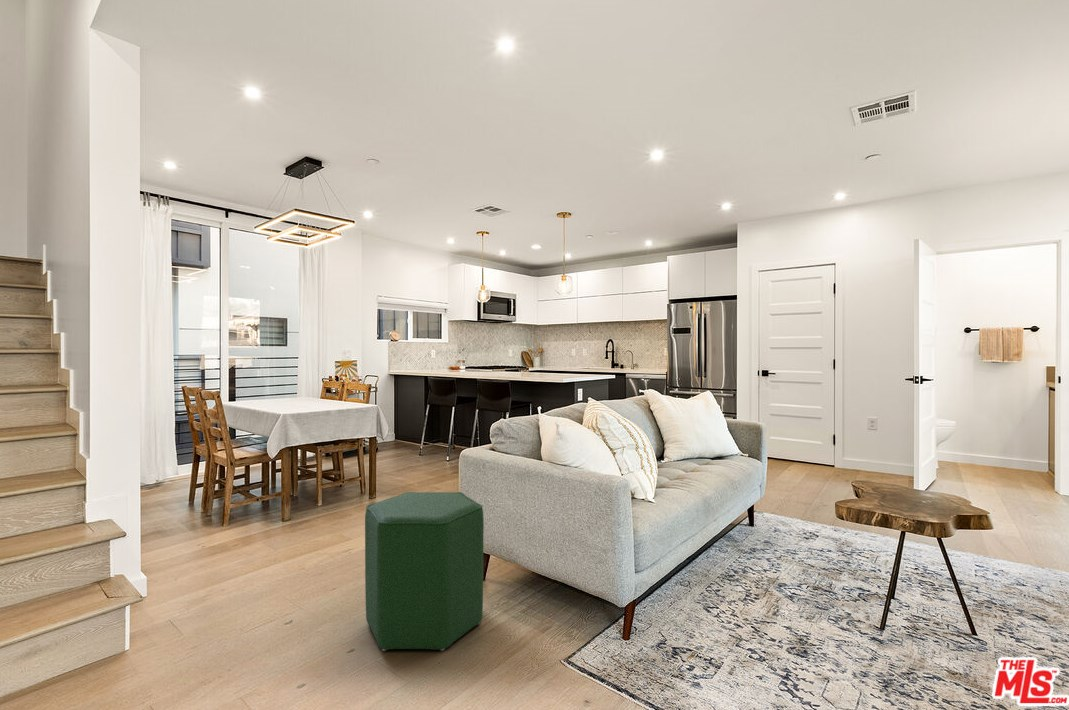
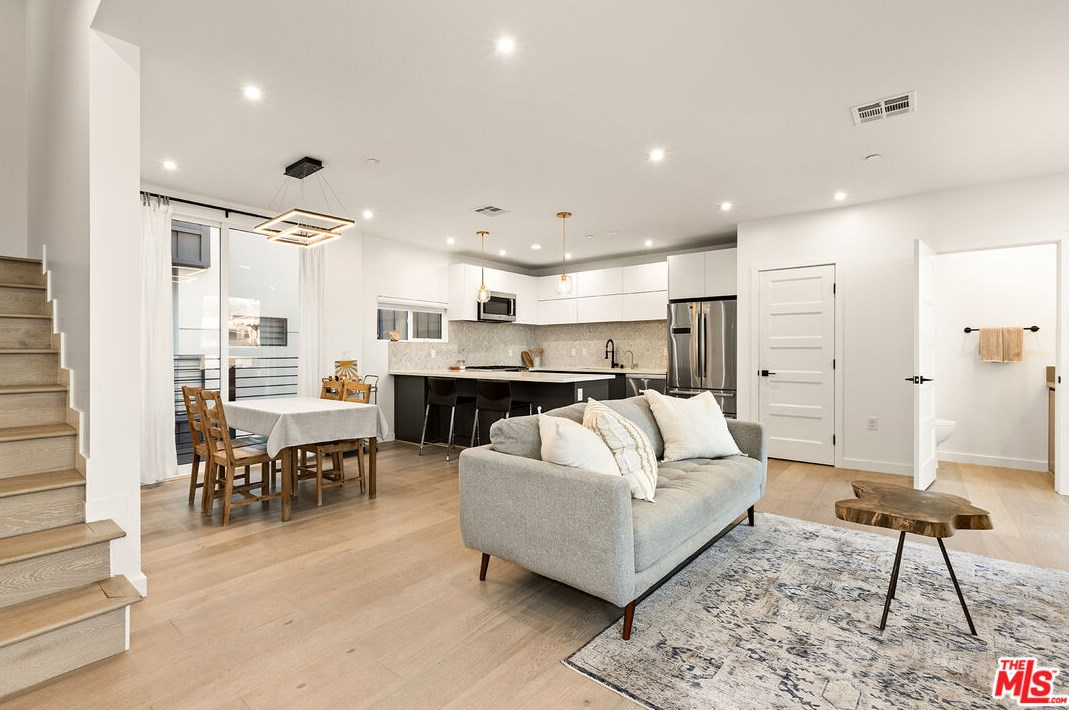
- ottoman [364,491,485,652]
